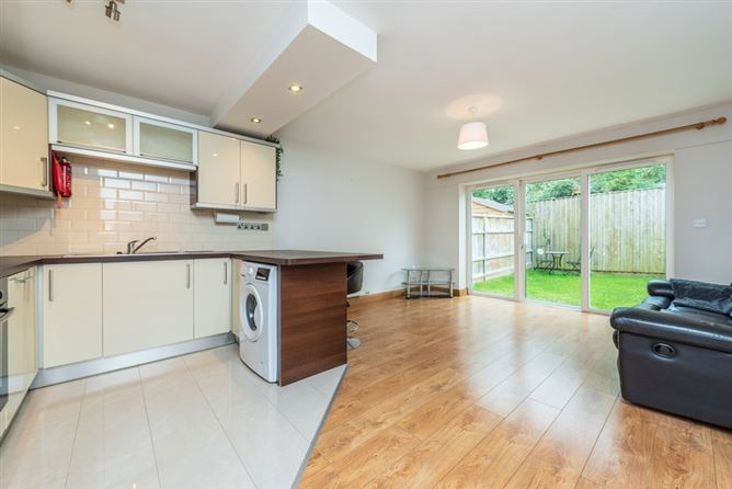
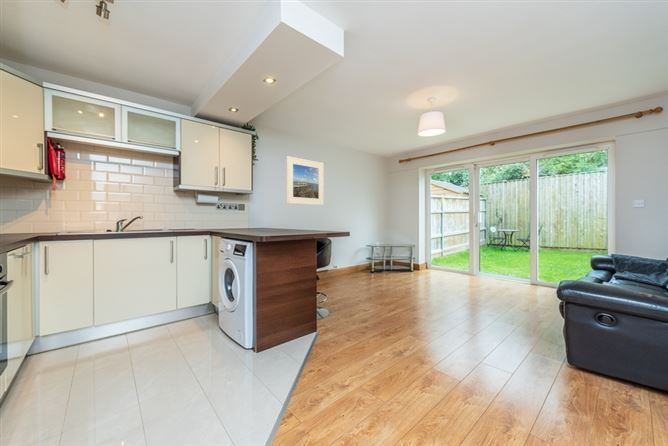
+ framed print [286,155,325,206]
